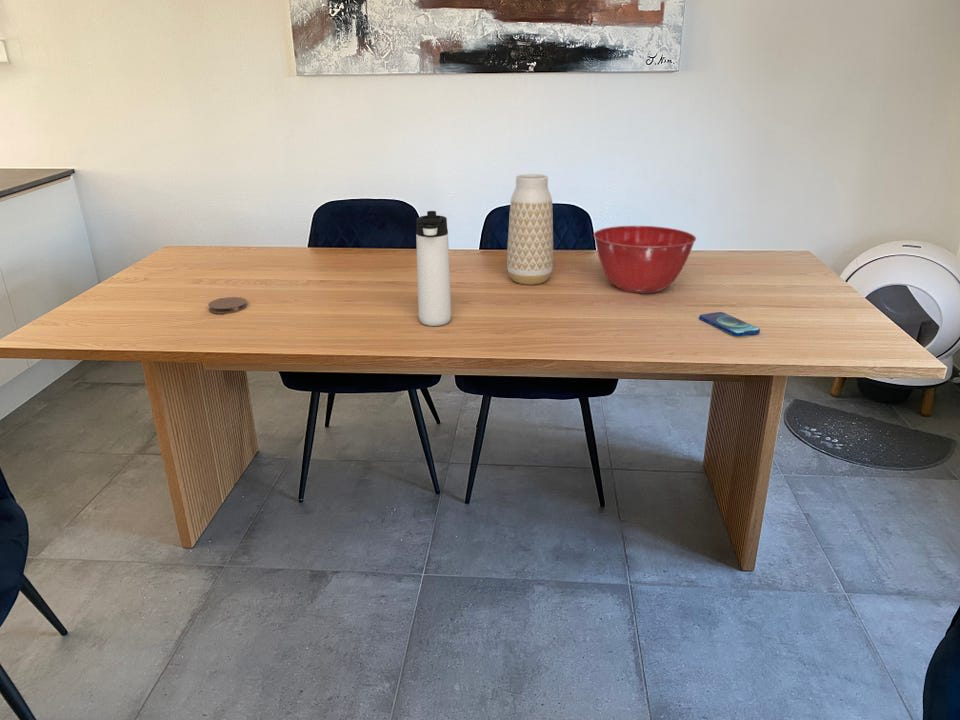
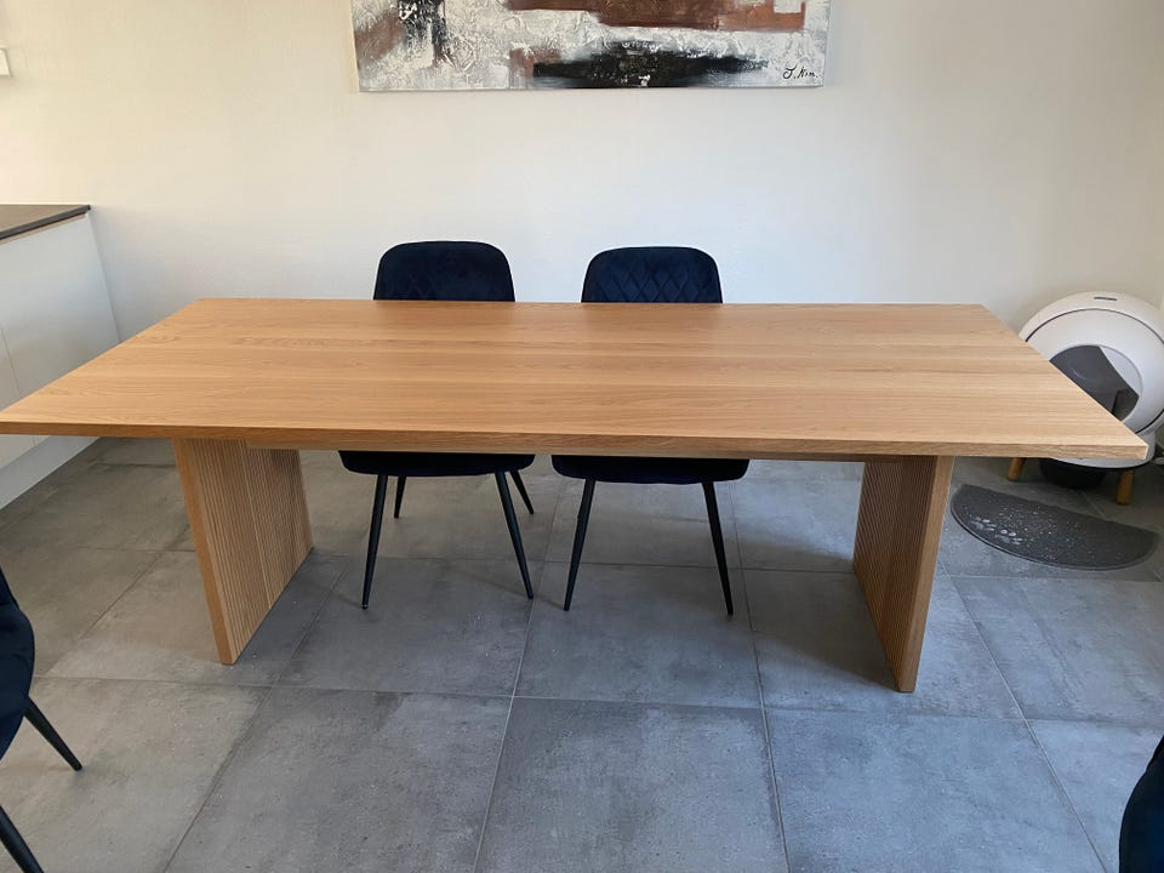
- smartphone [698,311,761,337]
- thermos bottle [415,210,452,327]
- mixing bowl [593,225,697,294]
- coaster [207,296,248,315]
- vase [506,173,554,286]
